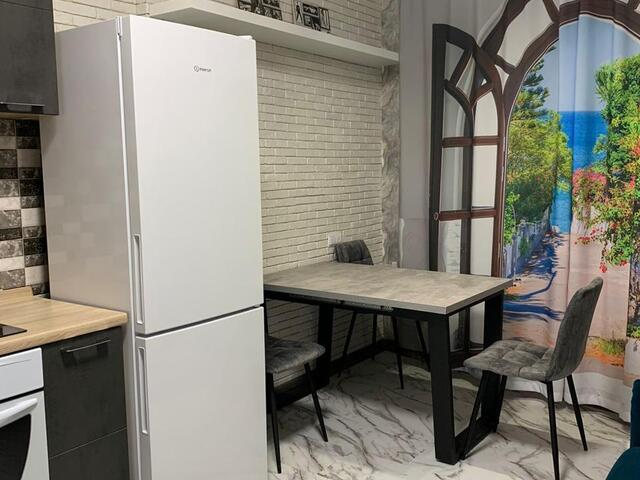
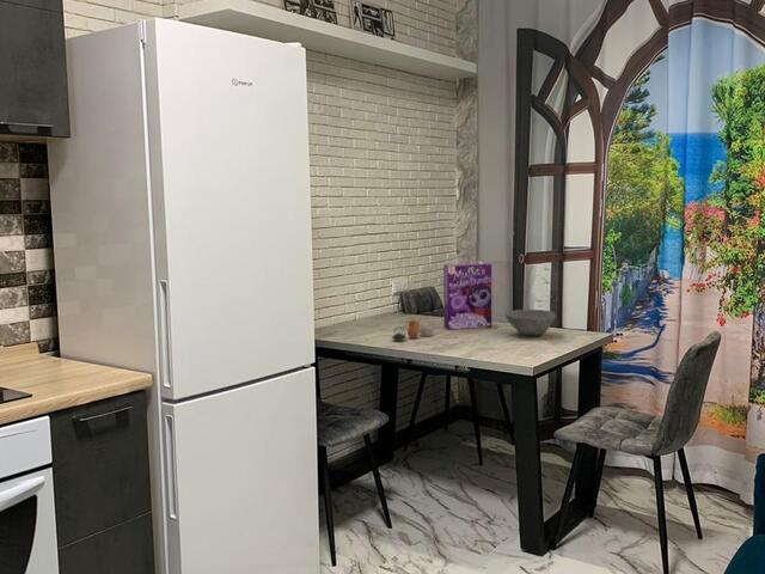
+ cereal box [442,262,492,330]
+ teapot [391,316,435,342]
+ bowl [503,309,557,337]
